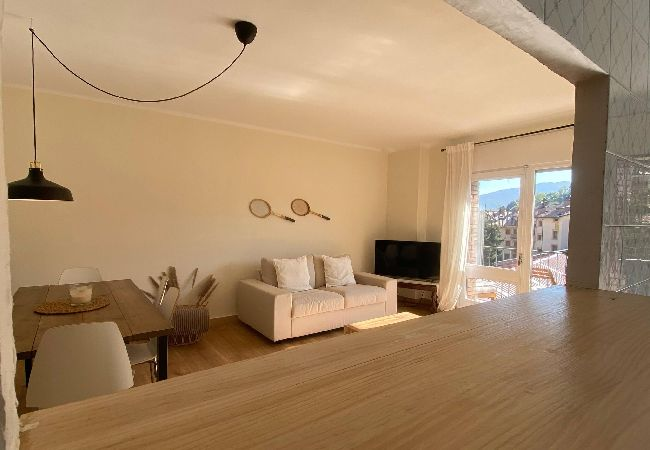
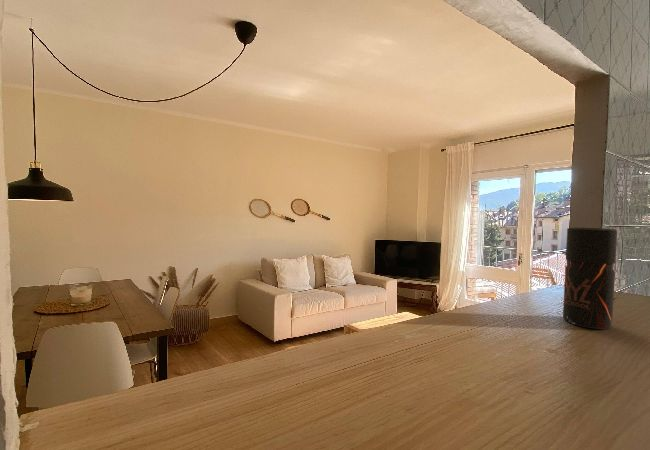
+ pepper grinder [562,227,618,330]
